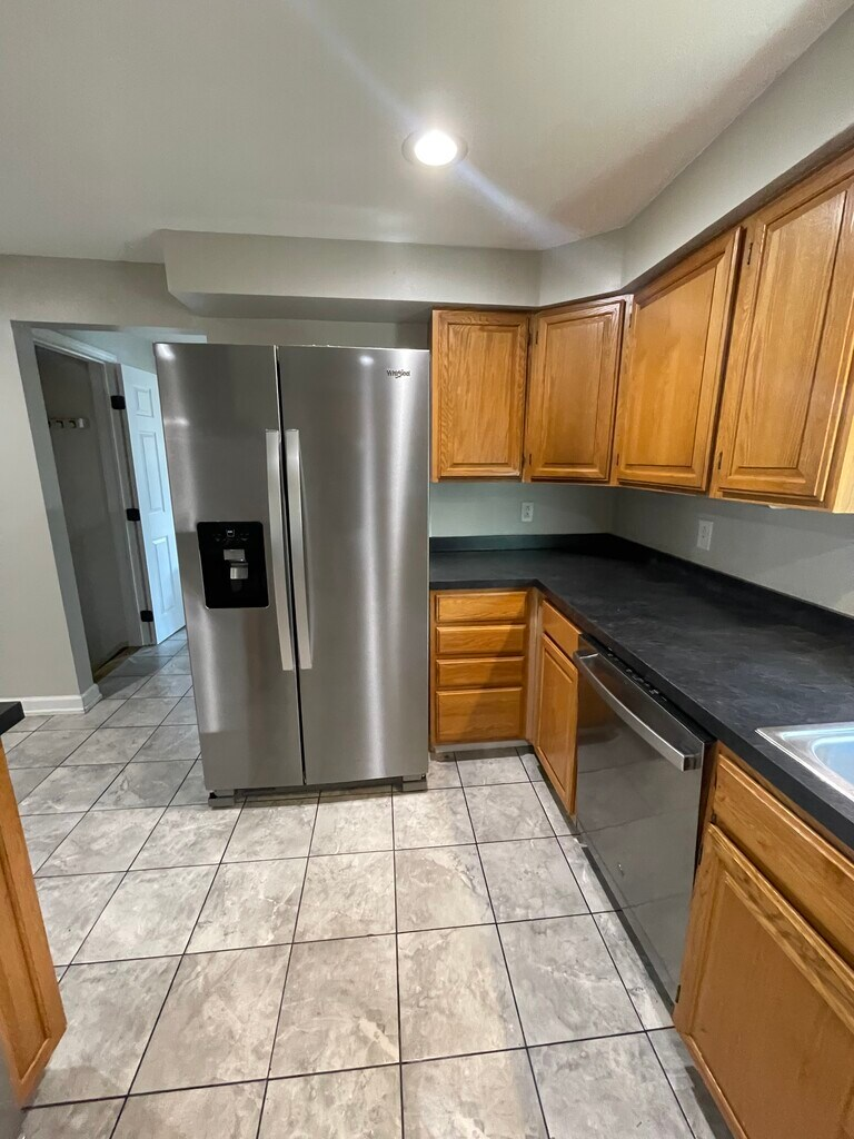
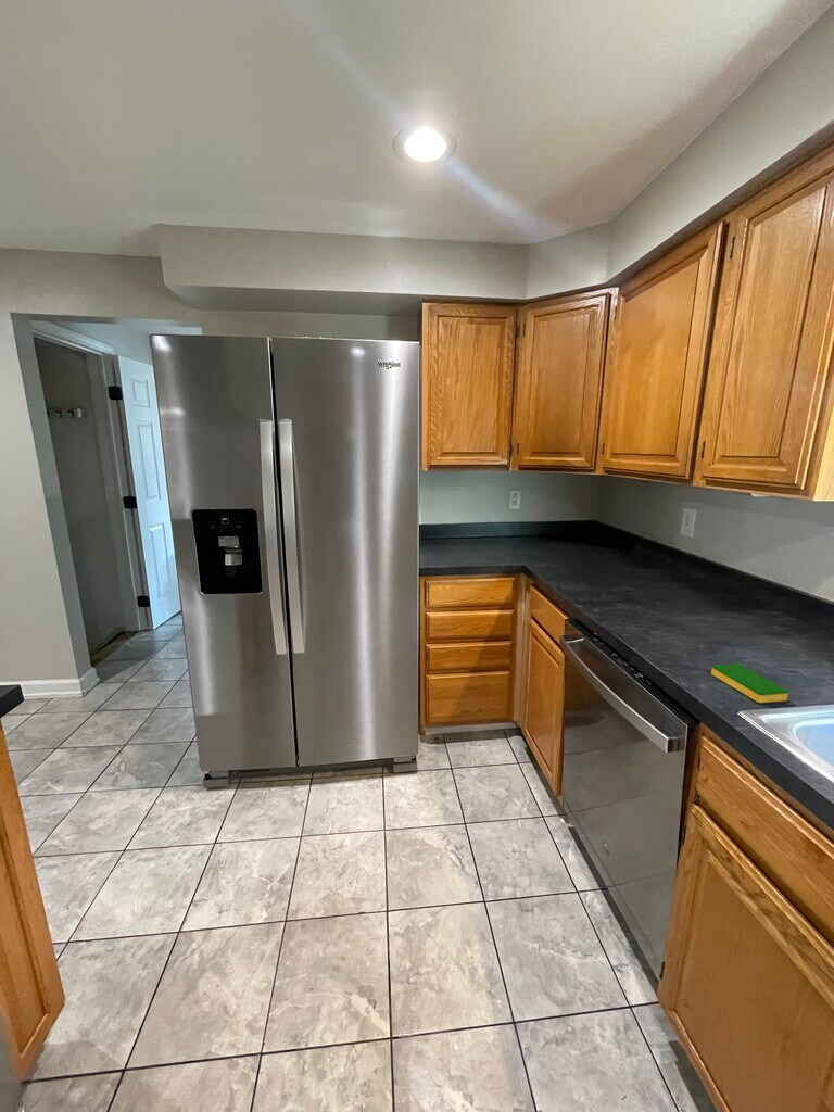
+ dish sponge [710,662,789,704]
